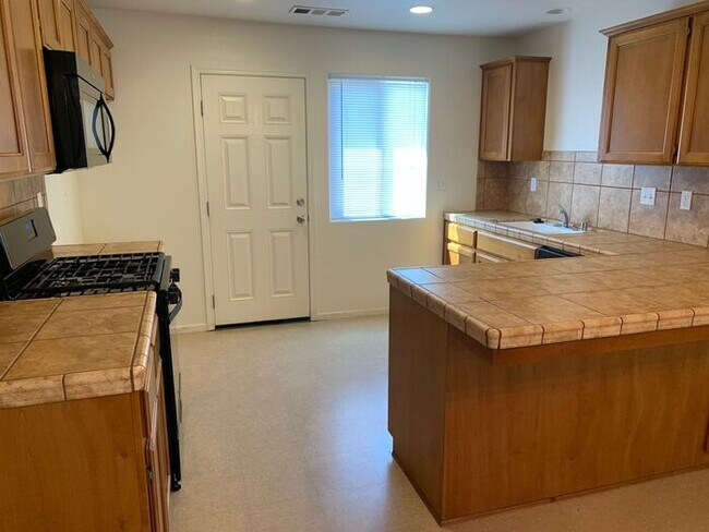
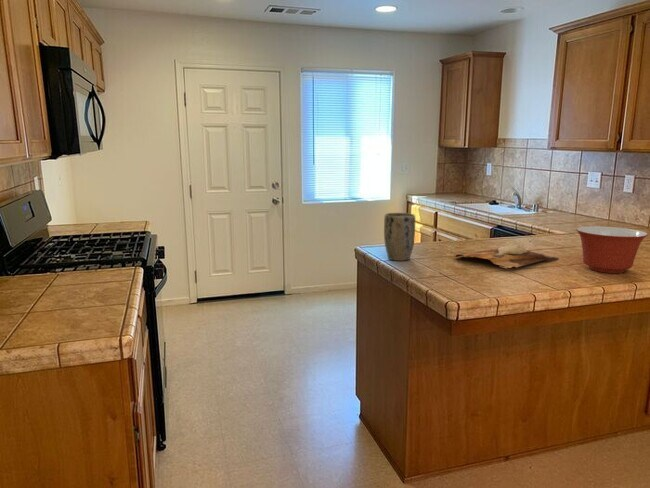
+ cutting board [454,245,560,269]
+ plant pot [383,212,416,262]
+ mixing bowl [575,225,649,274]
